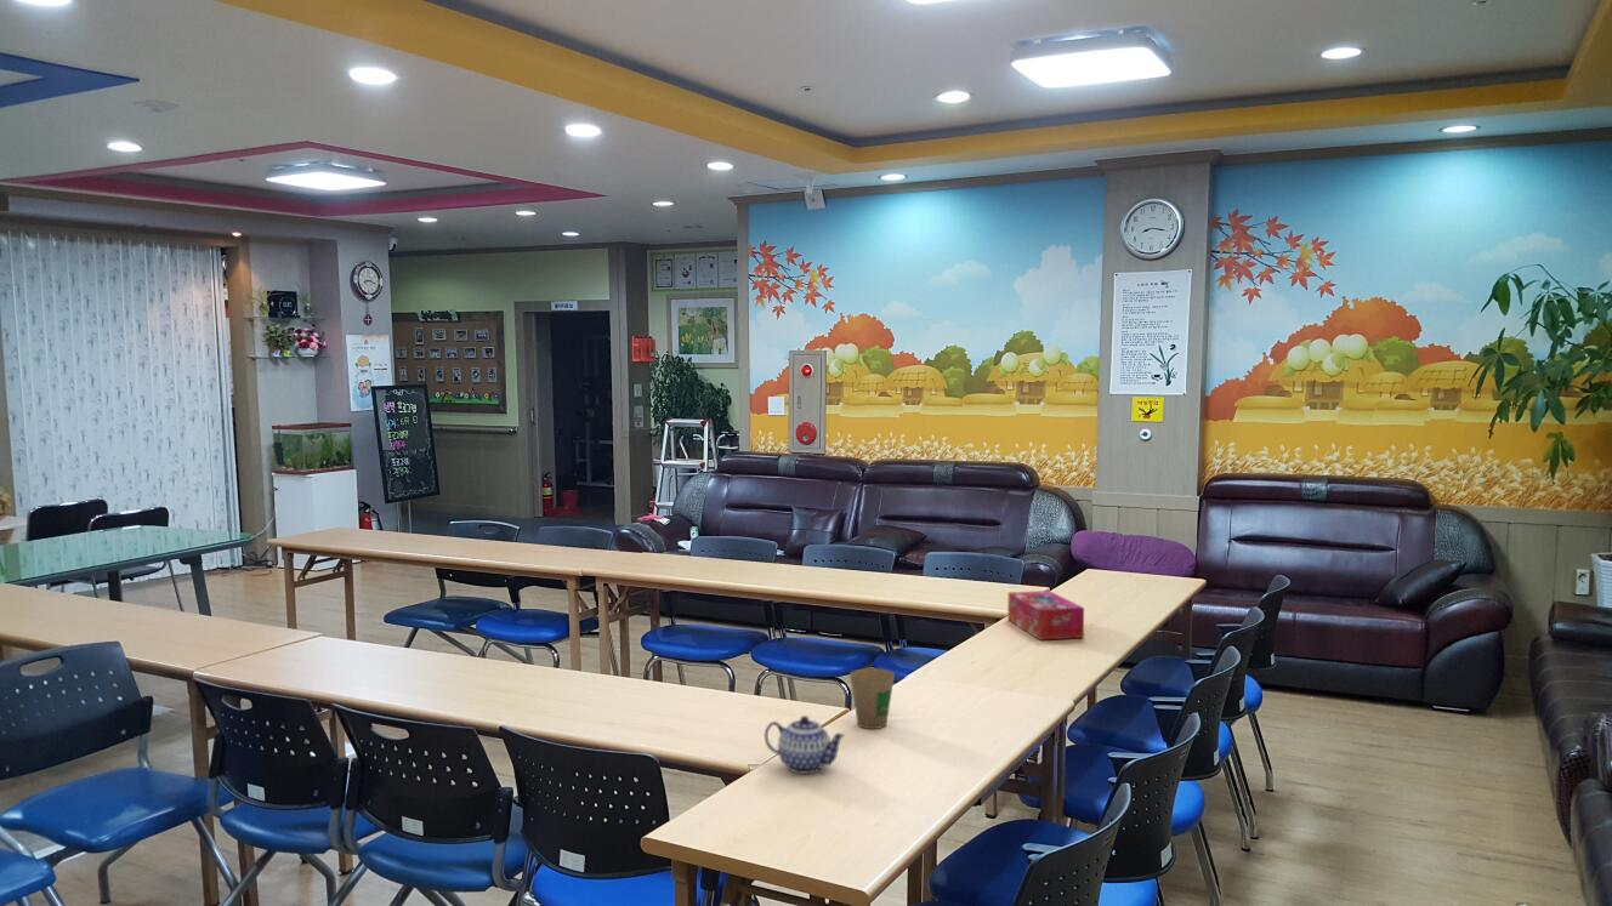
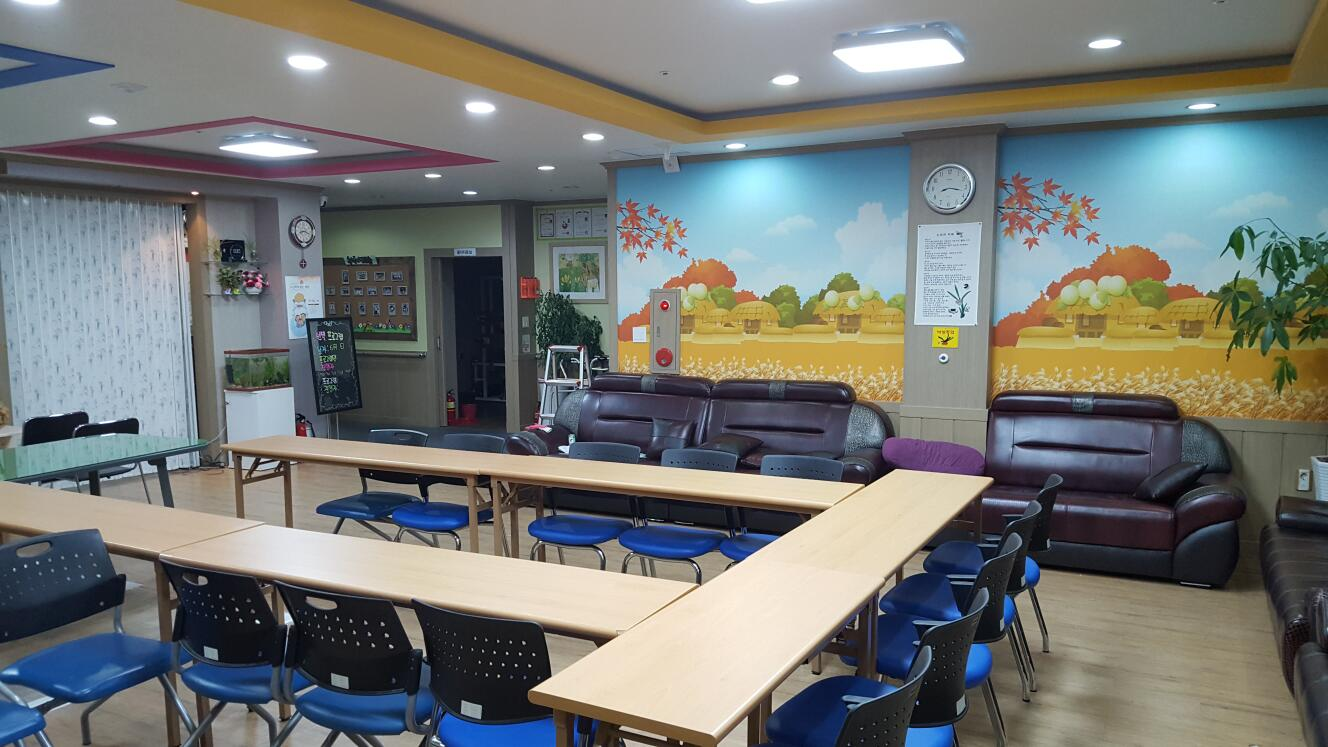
- tissue box [1006,589,1085,642]
- paper cup [848,667,896,730]
- teapot [764,714,845,775]
